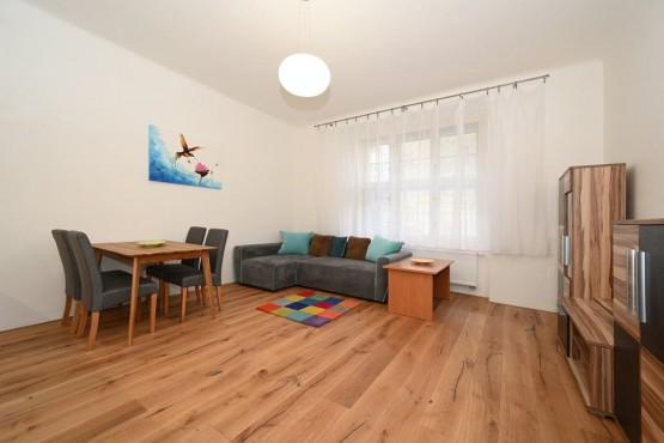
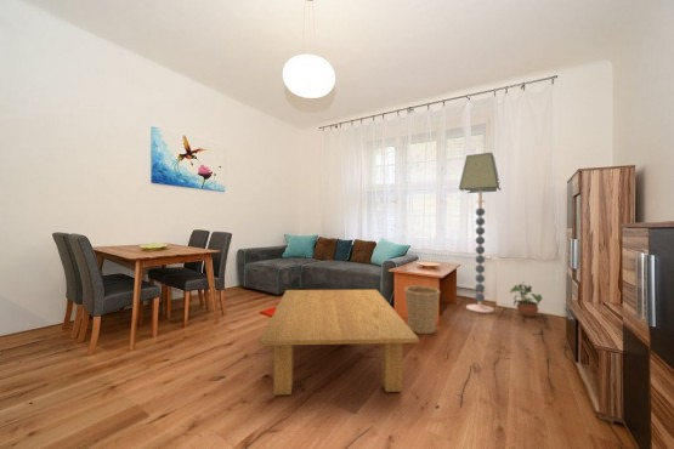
+ potted plant [509,282,543,318]
+ coffee table [257,289,420,396]
+ basket [403,279,441,335]
+ floor lamp [458,152,502,314]
